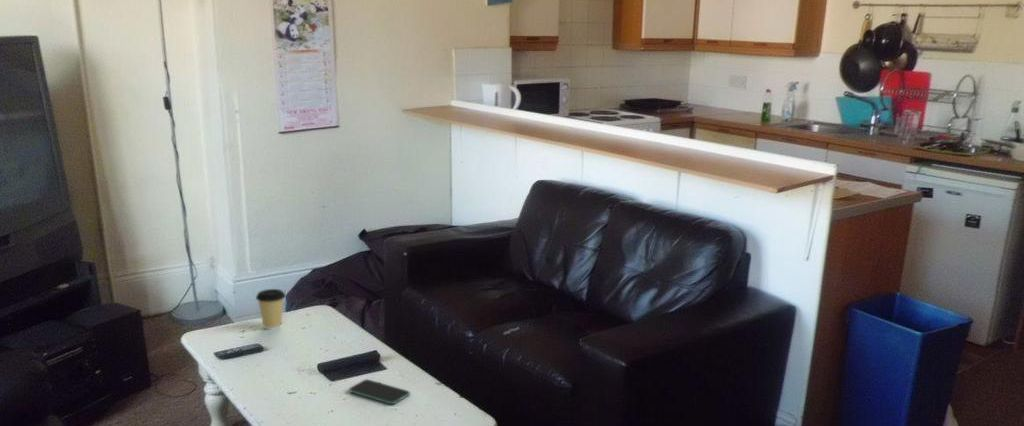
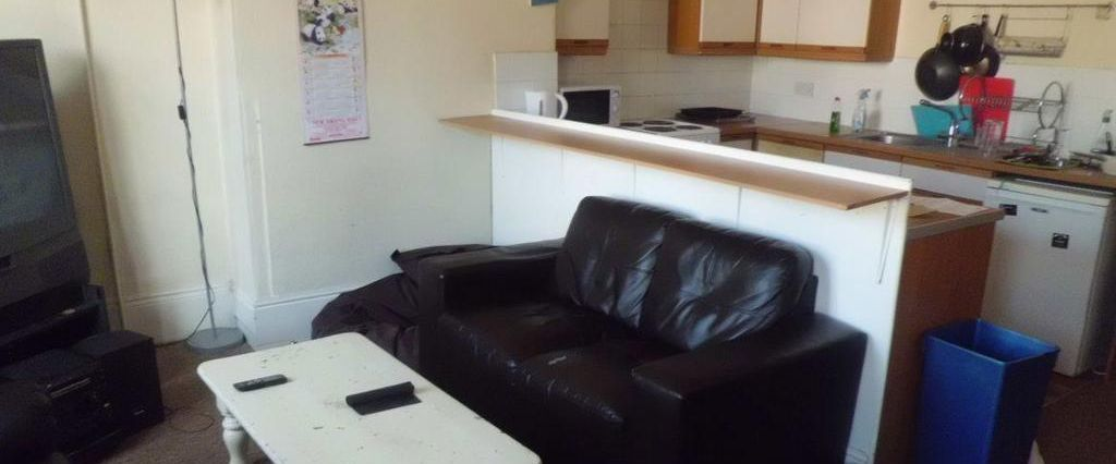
- smartphone [348,378,411,405]
- coffee cup [255,288,287,331]
